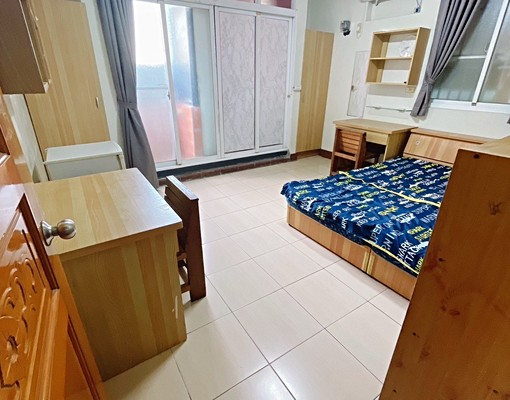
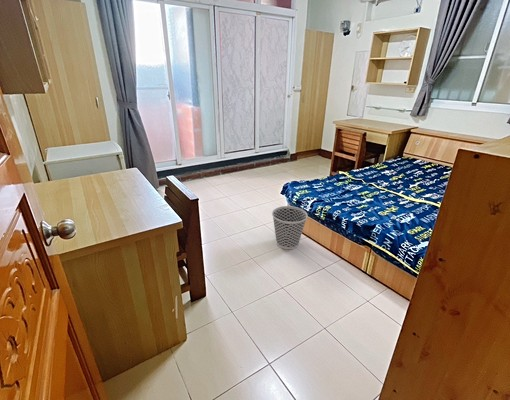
+ wastebasket [271,205,309,250]
